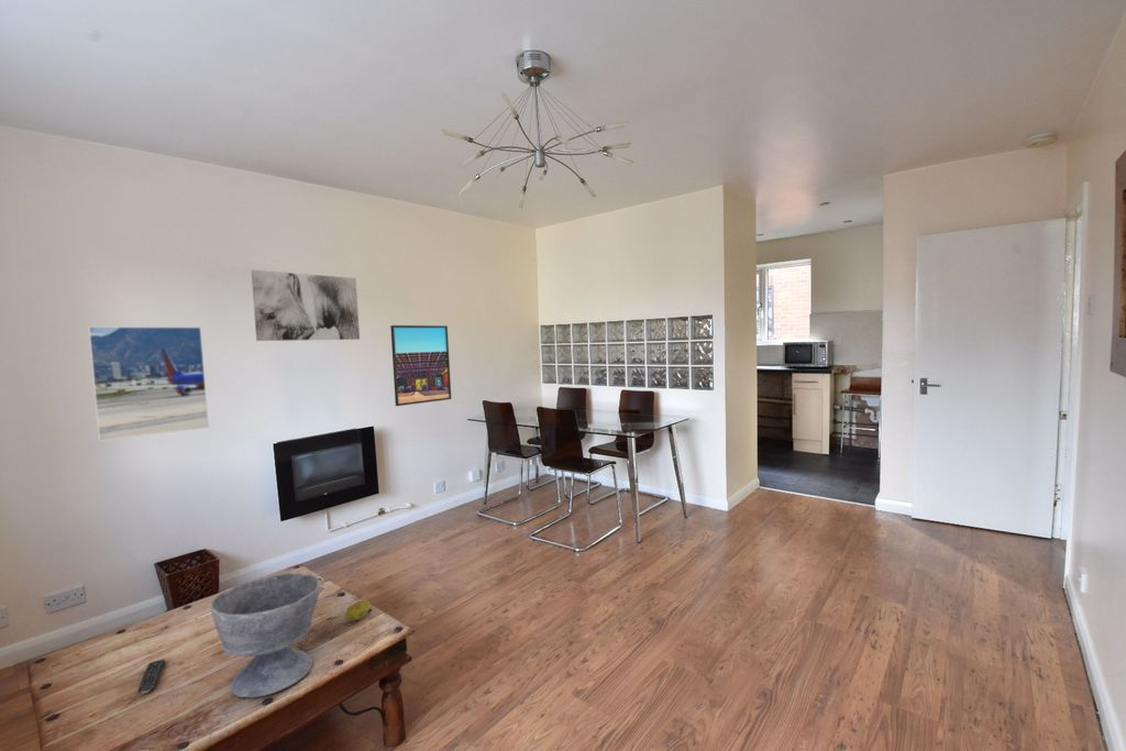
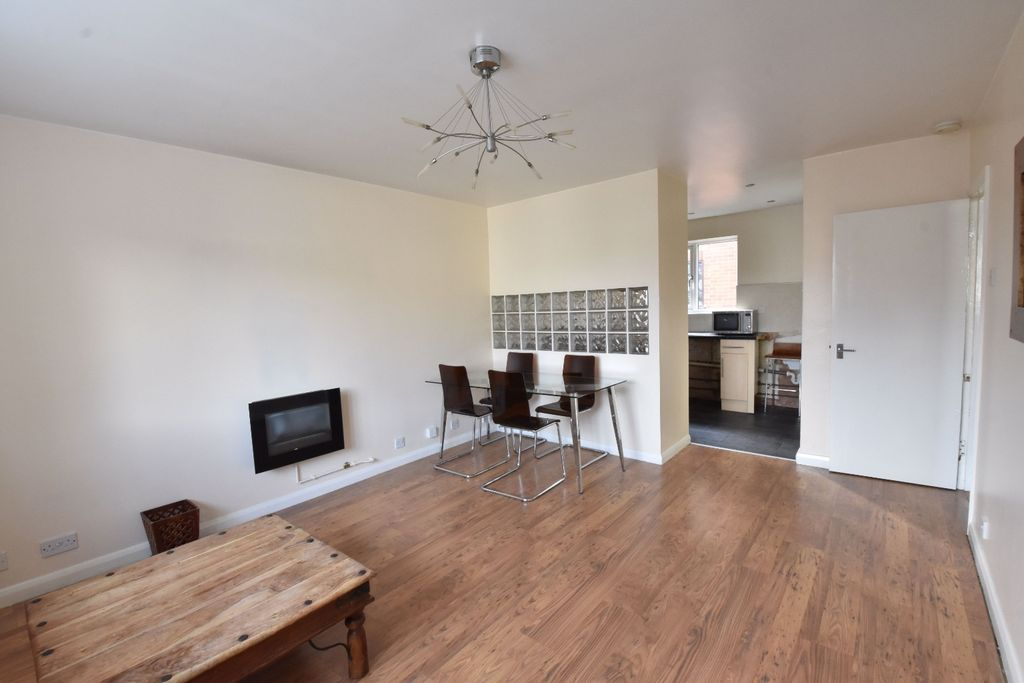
- fruit [343,599,372,621]
- bowl [209,572,321,699]
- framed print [389,324,452,407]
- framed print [86,325,210,442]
- wall art [250,269,361,342]
- remote control [137,659,166,695]
